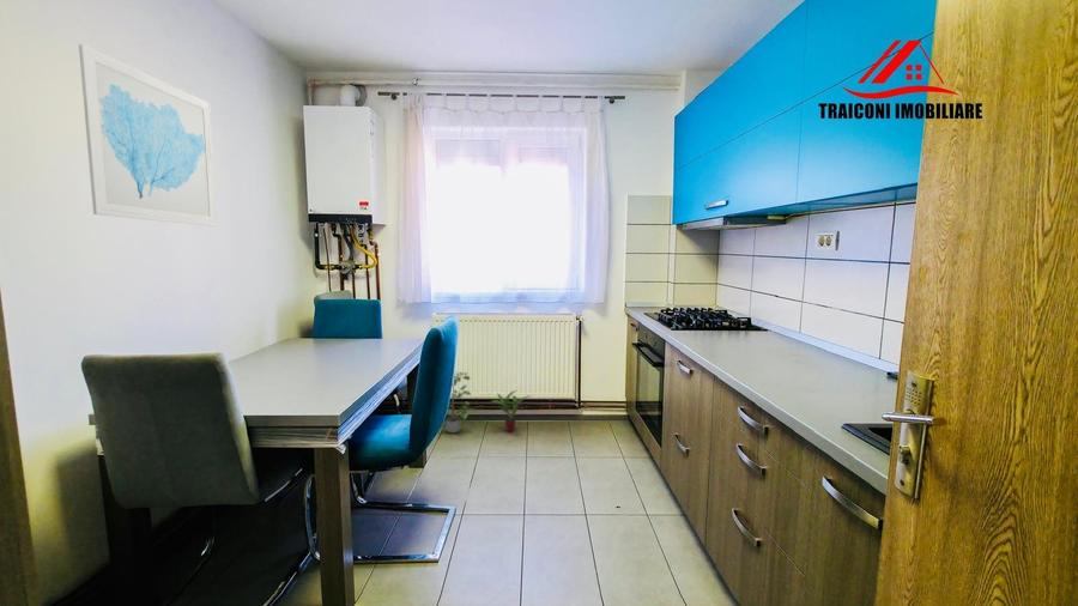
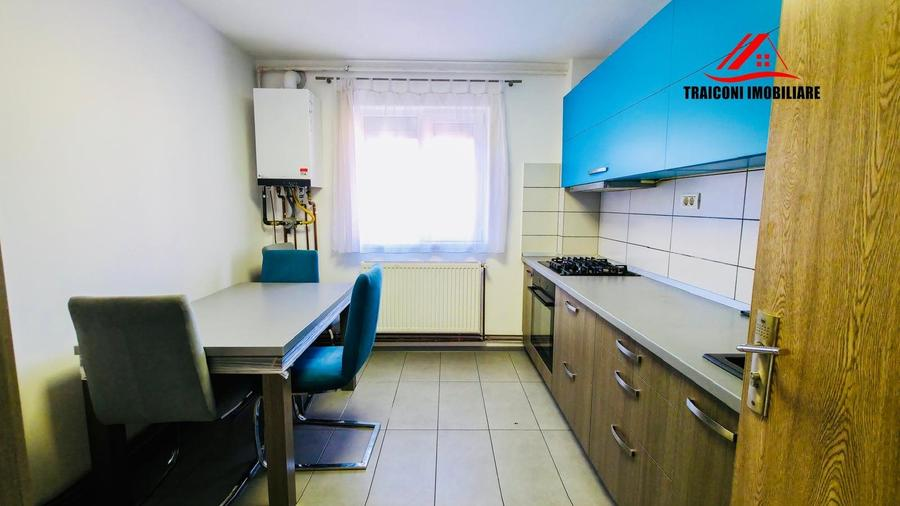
- potted plant [490,389,533,432]
- wall art [78,43,218,228]
- potted plant [446,370,478,435]
